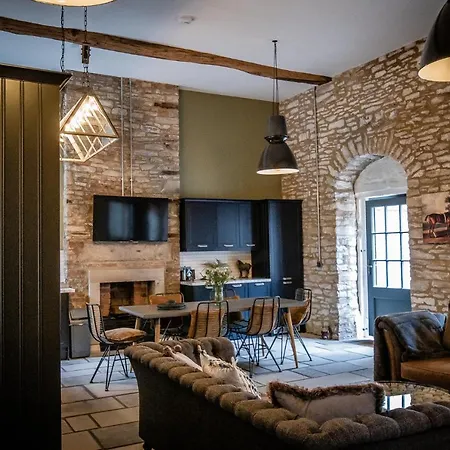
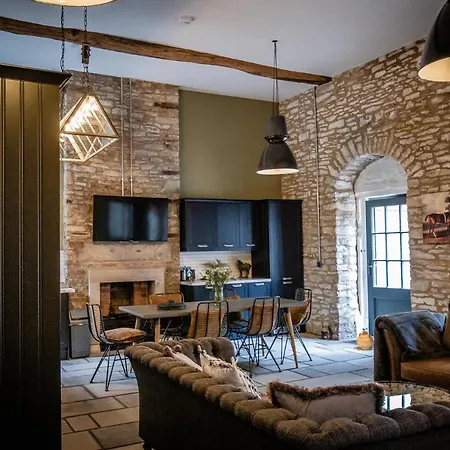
+ ceramic jug [356,330,374,350]
